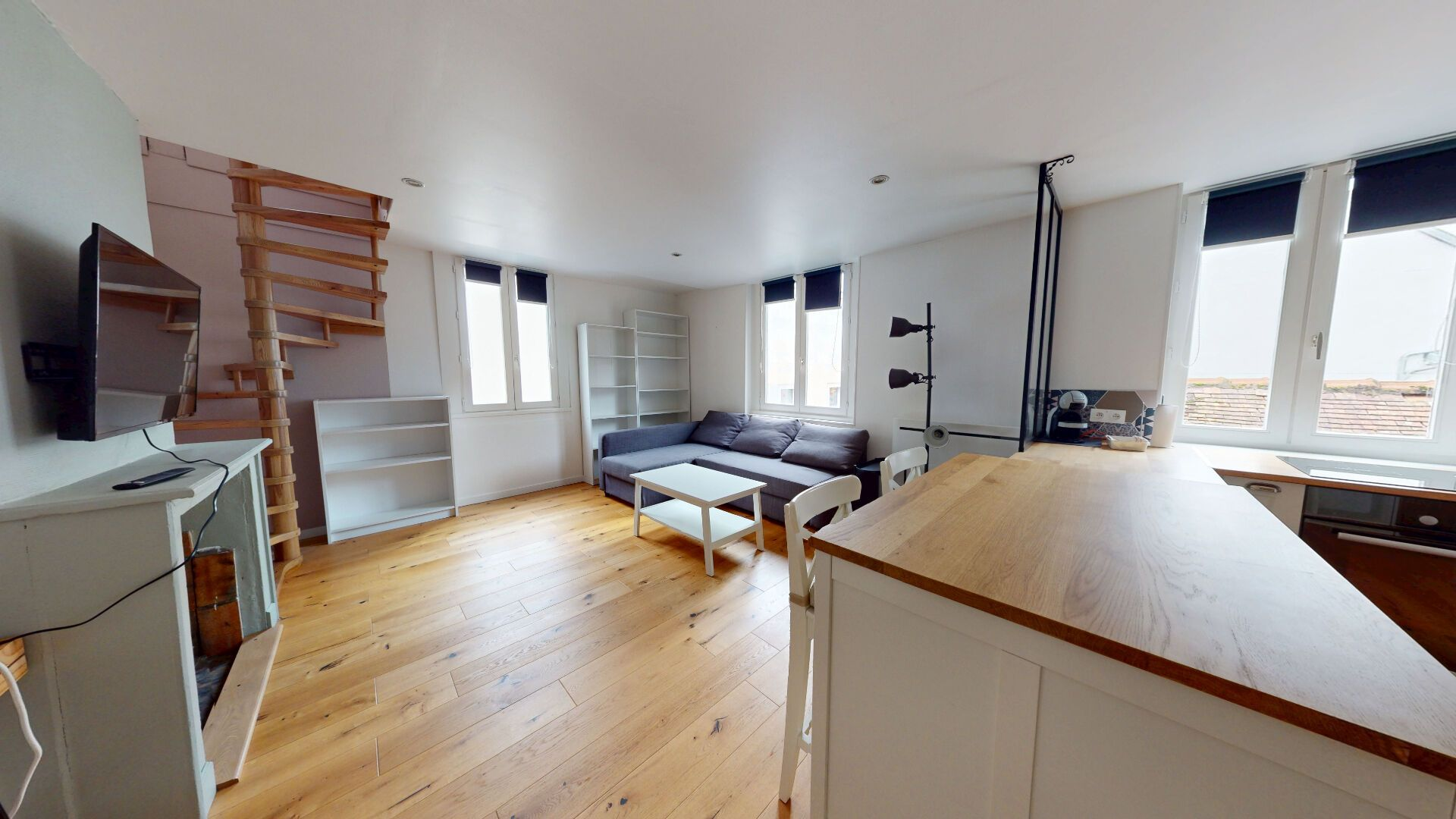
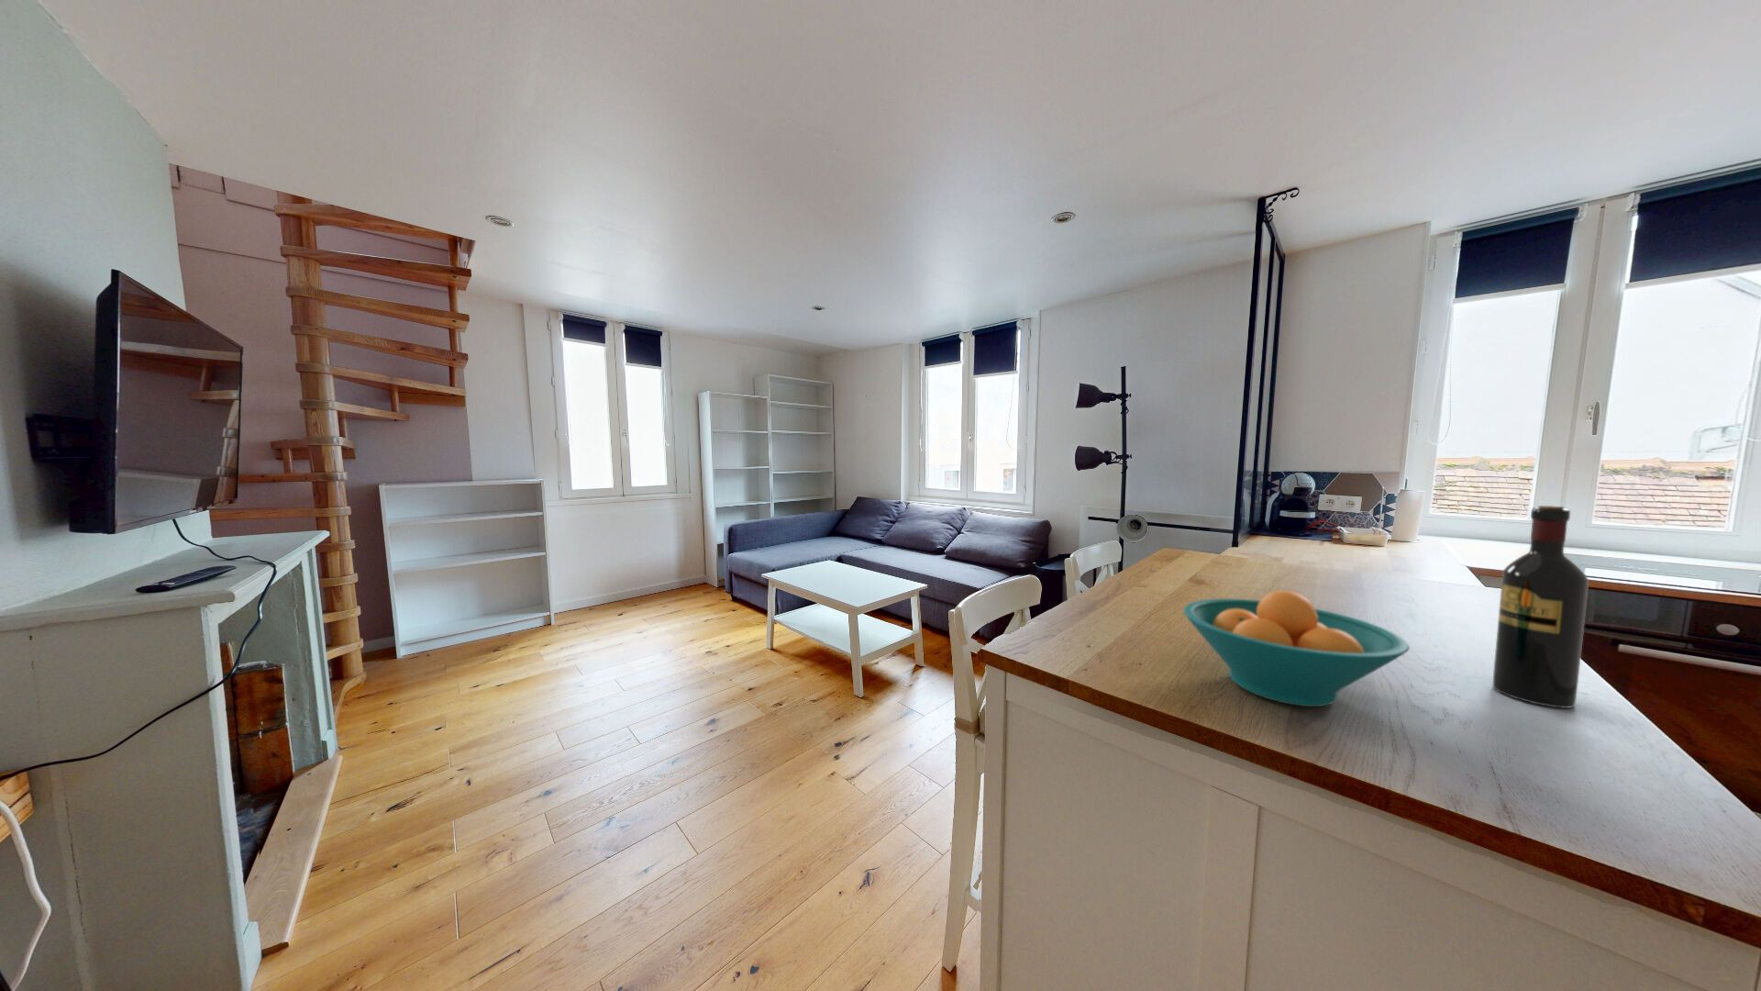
+ fruit bowl [1182,590,1410,708]
+ wine bottle [1491,505,1589,709]
